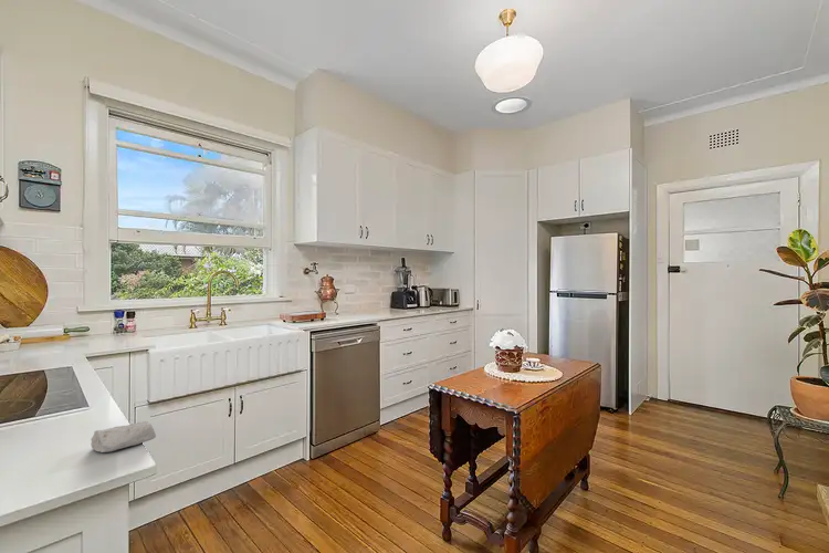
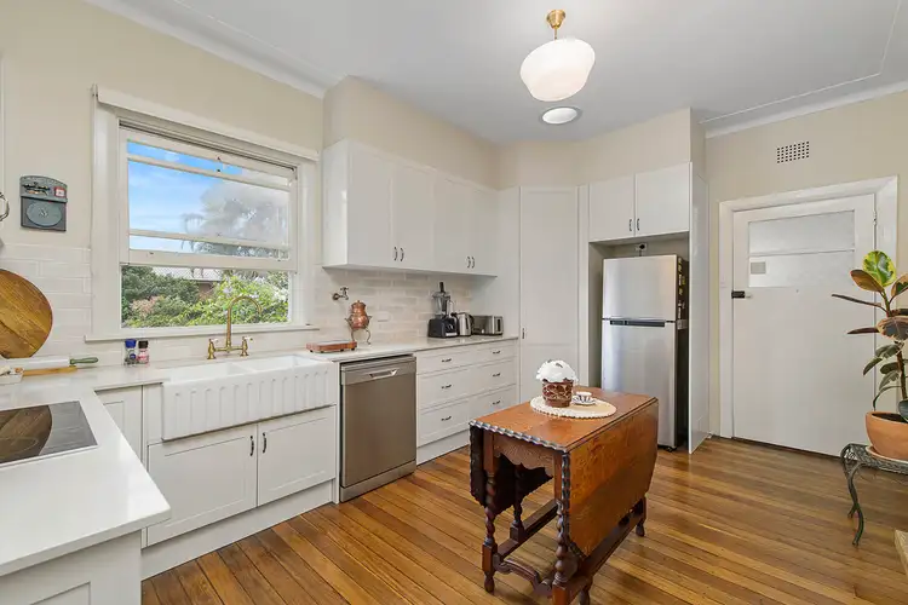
- soap bar [90,420,157,453]
